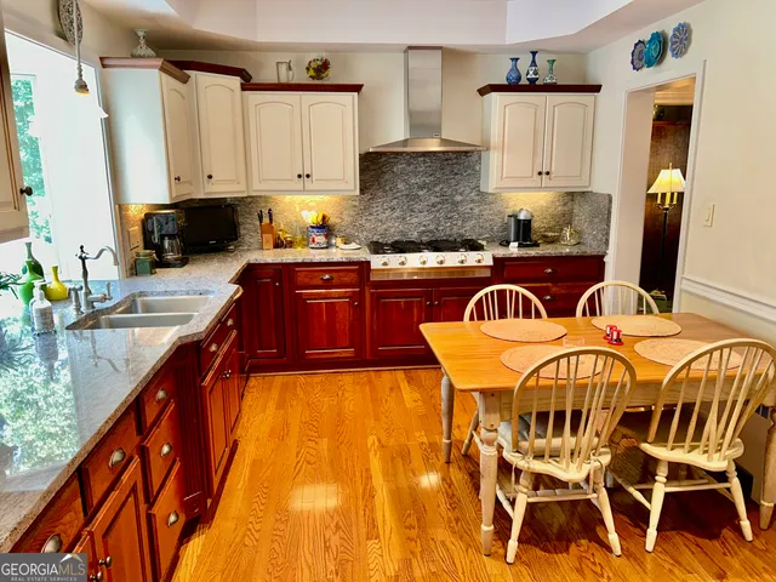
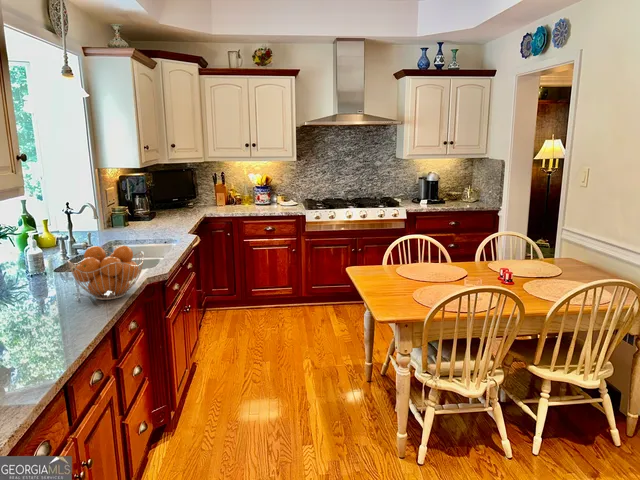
+ fruit basket [67,245,145,301]
